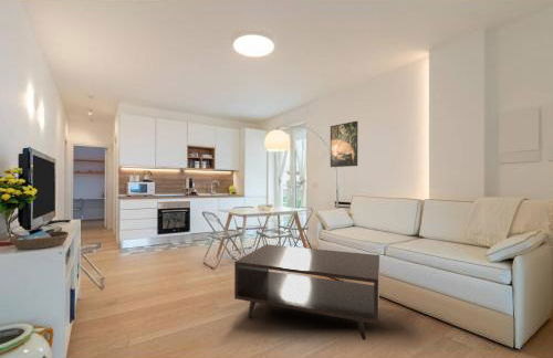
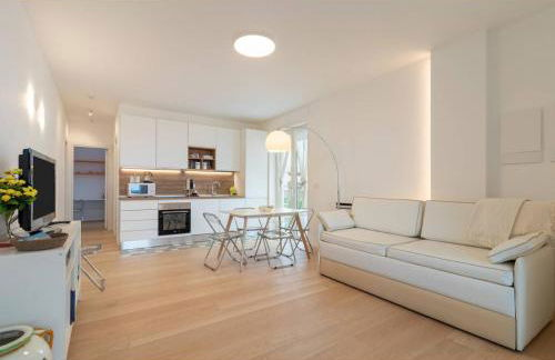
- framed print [330,120,358,168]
- coffee table [233,243,380,341]
